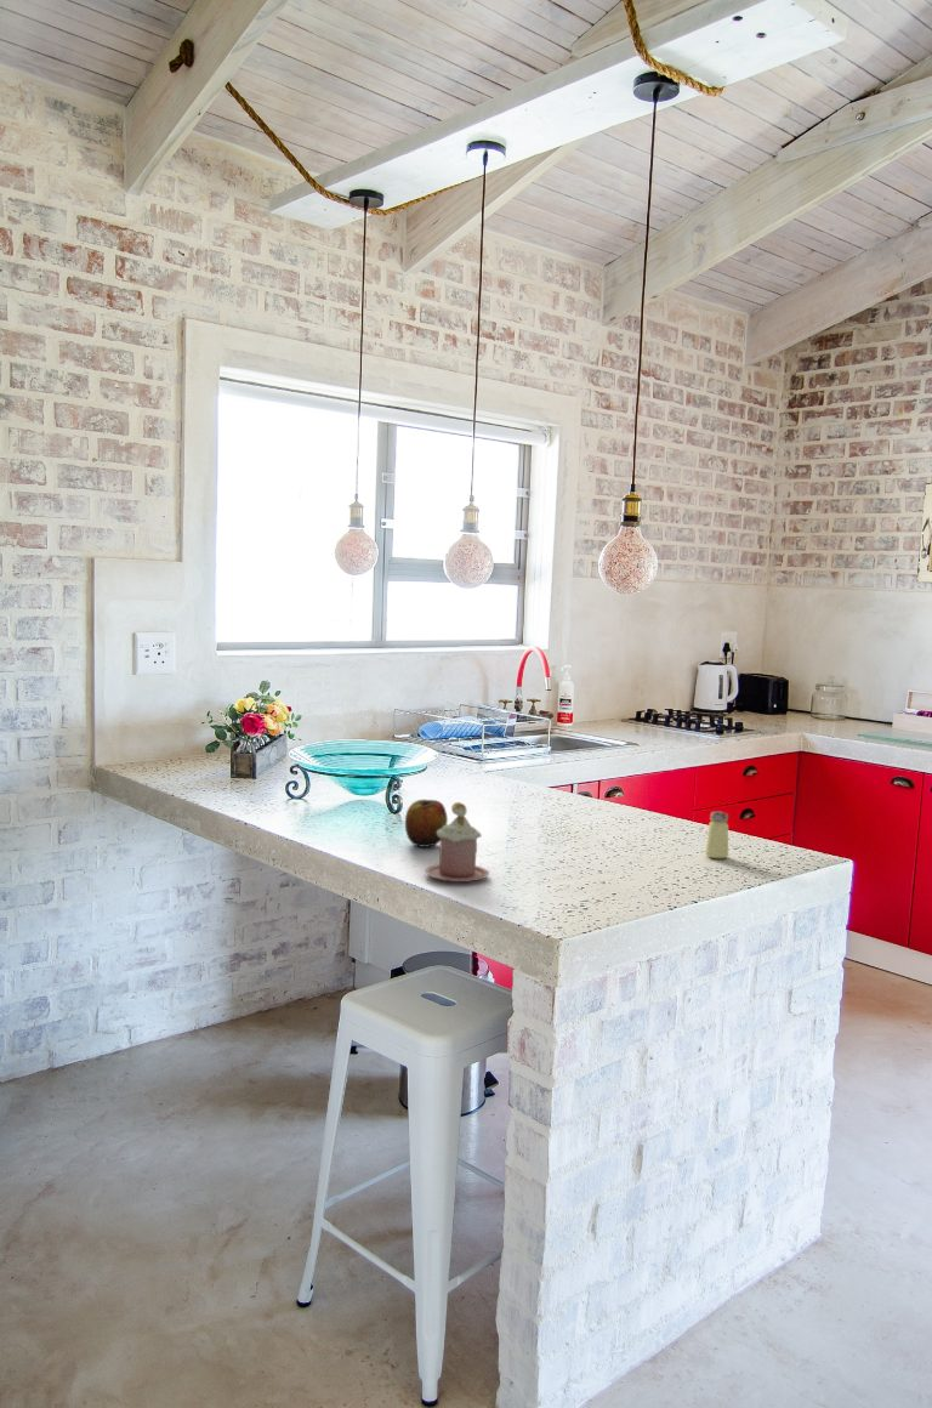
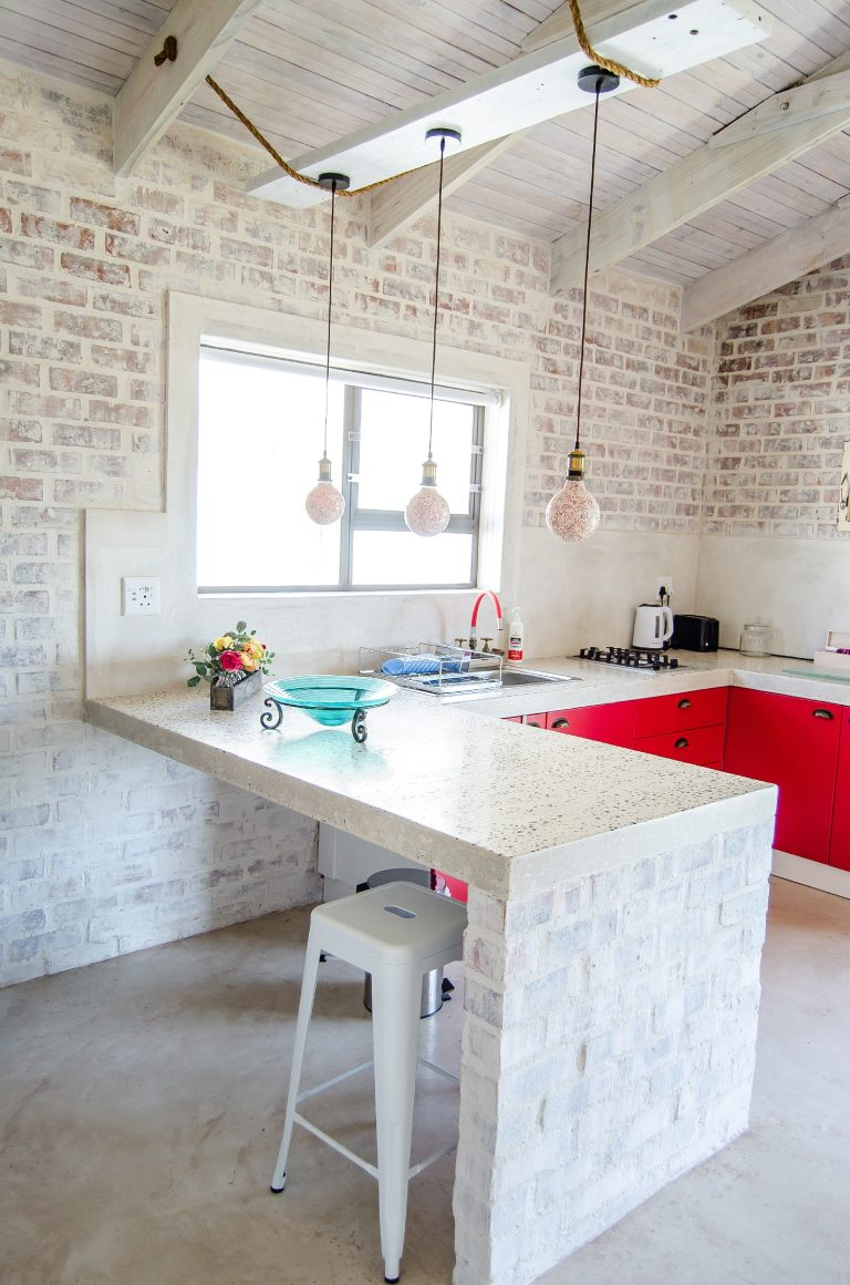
- mug [424,801,490,884]
- saltshaker [704,810,729,859]
- apple [404,799,449,848]
